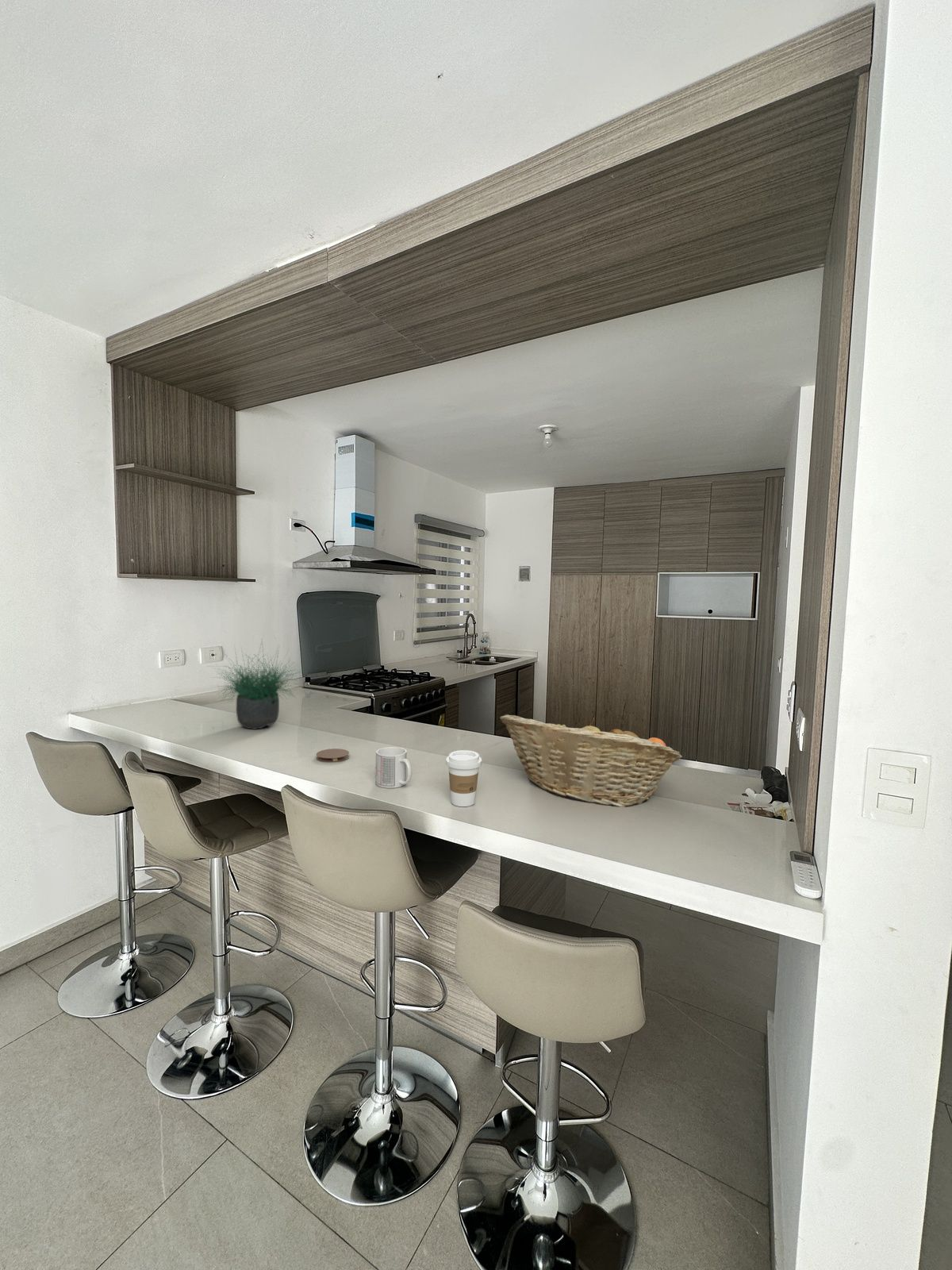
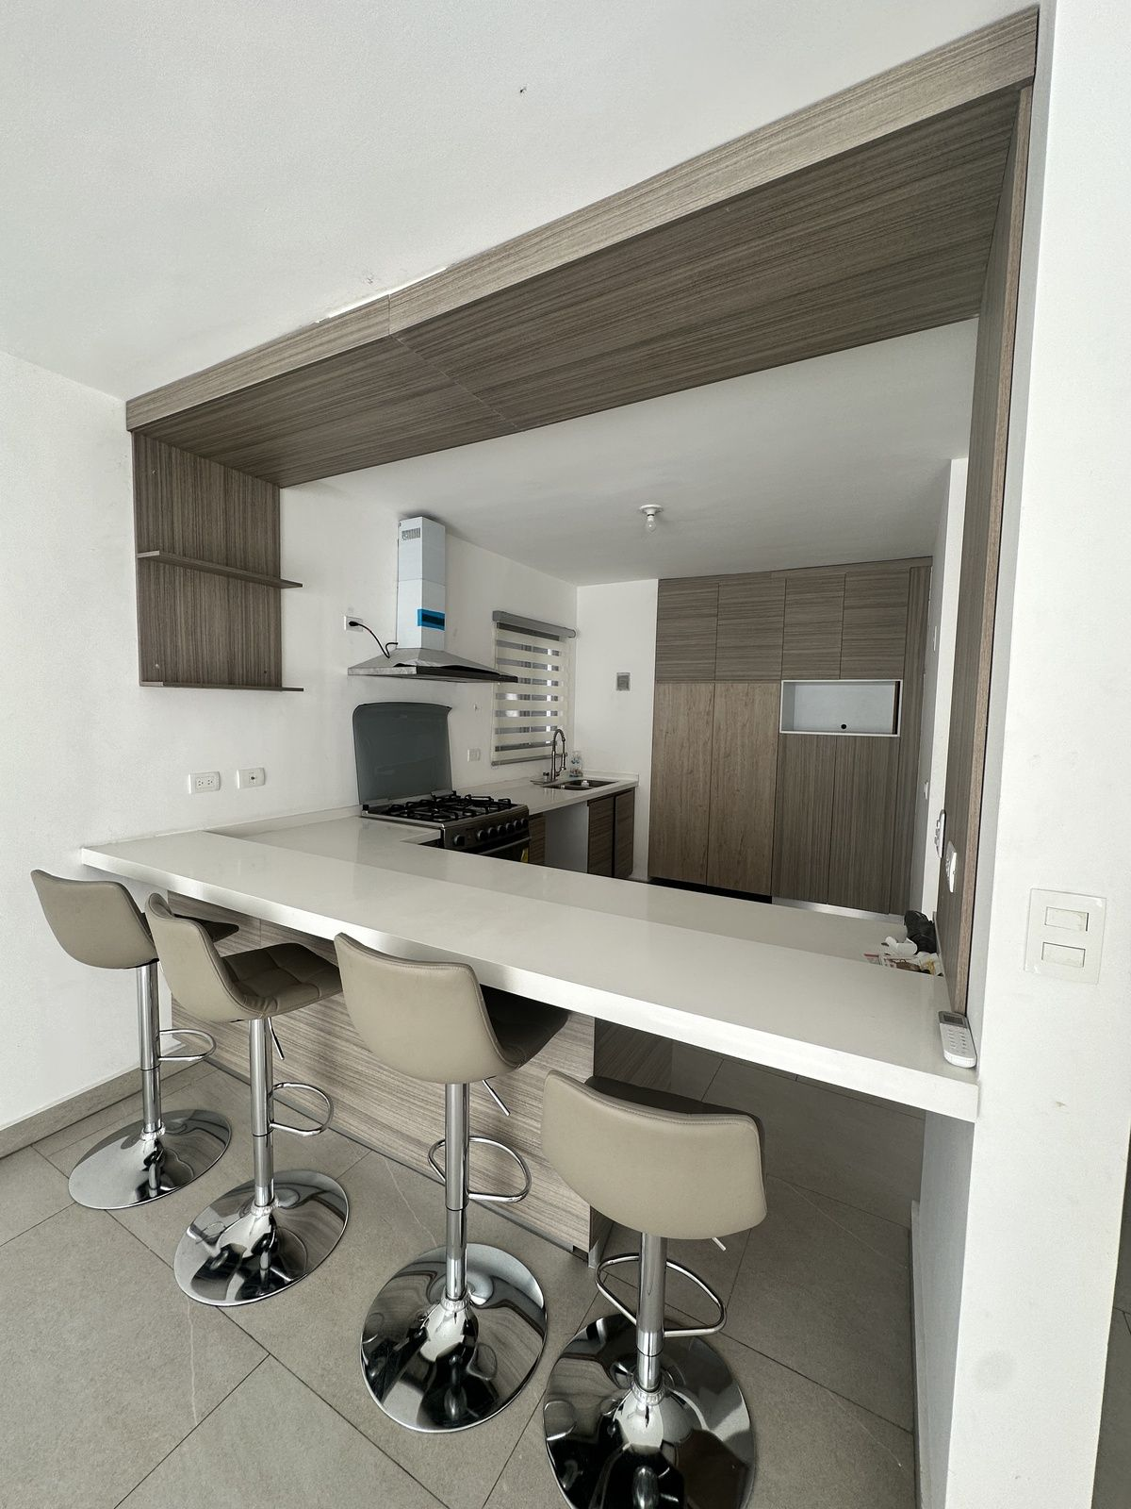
- potted plant [207,639,306,730]
- coffee cup [445,749,482,807]
- fruit basket [499,714,683,808]
- mug [374,746,413,789]
- coaster [316,748,350,764]
